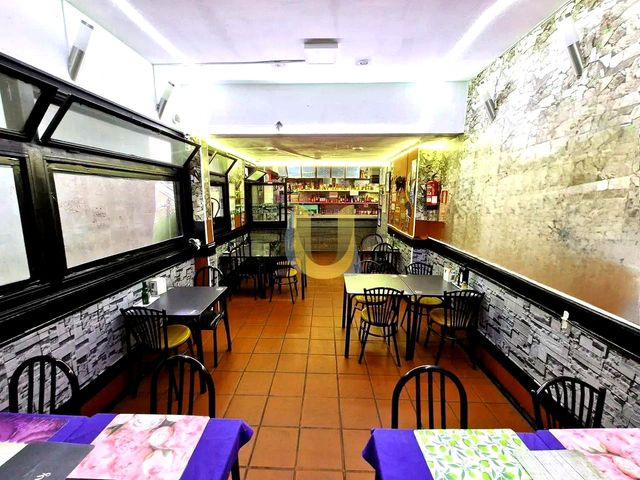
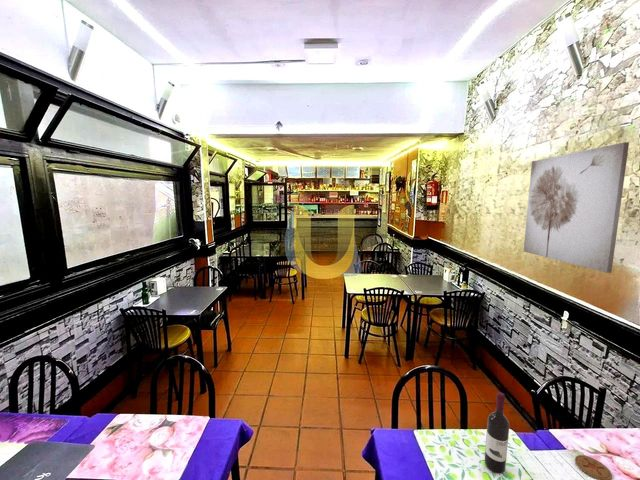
+ wine bottle [484,391,510,475]
+ wall art [523,141,630,274]
+ coaster [574,454,613,480]
